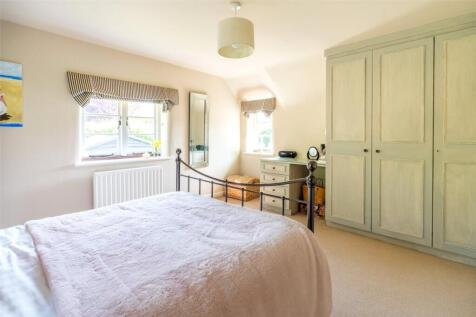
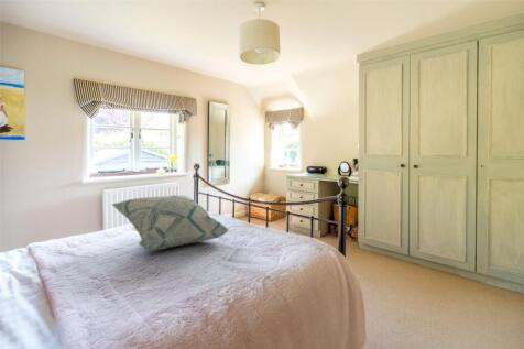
+ decorative pillow [110,194,230,252]
